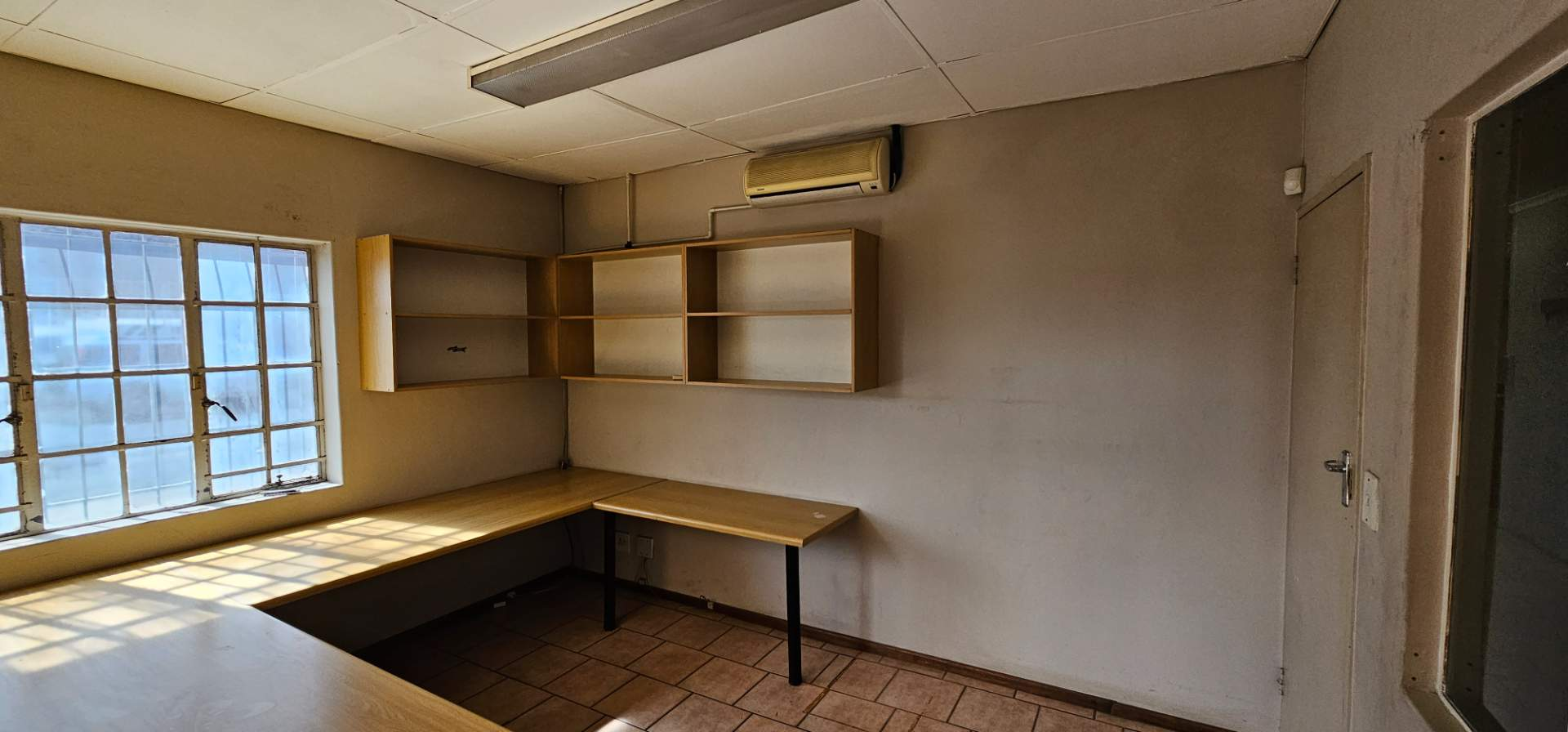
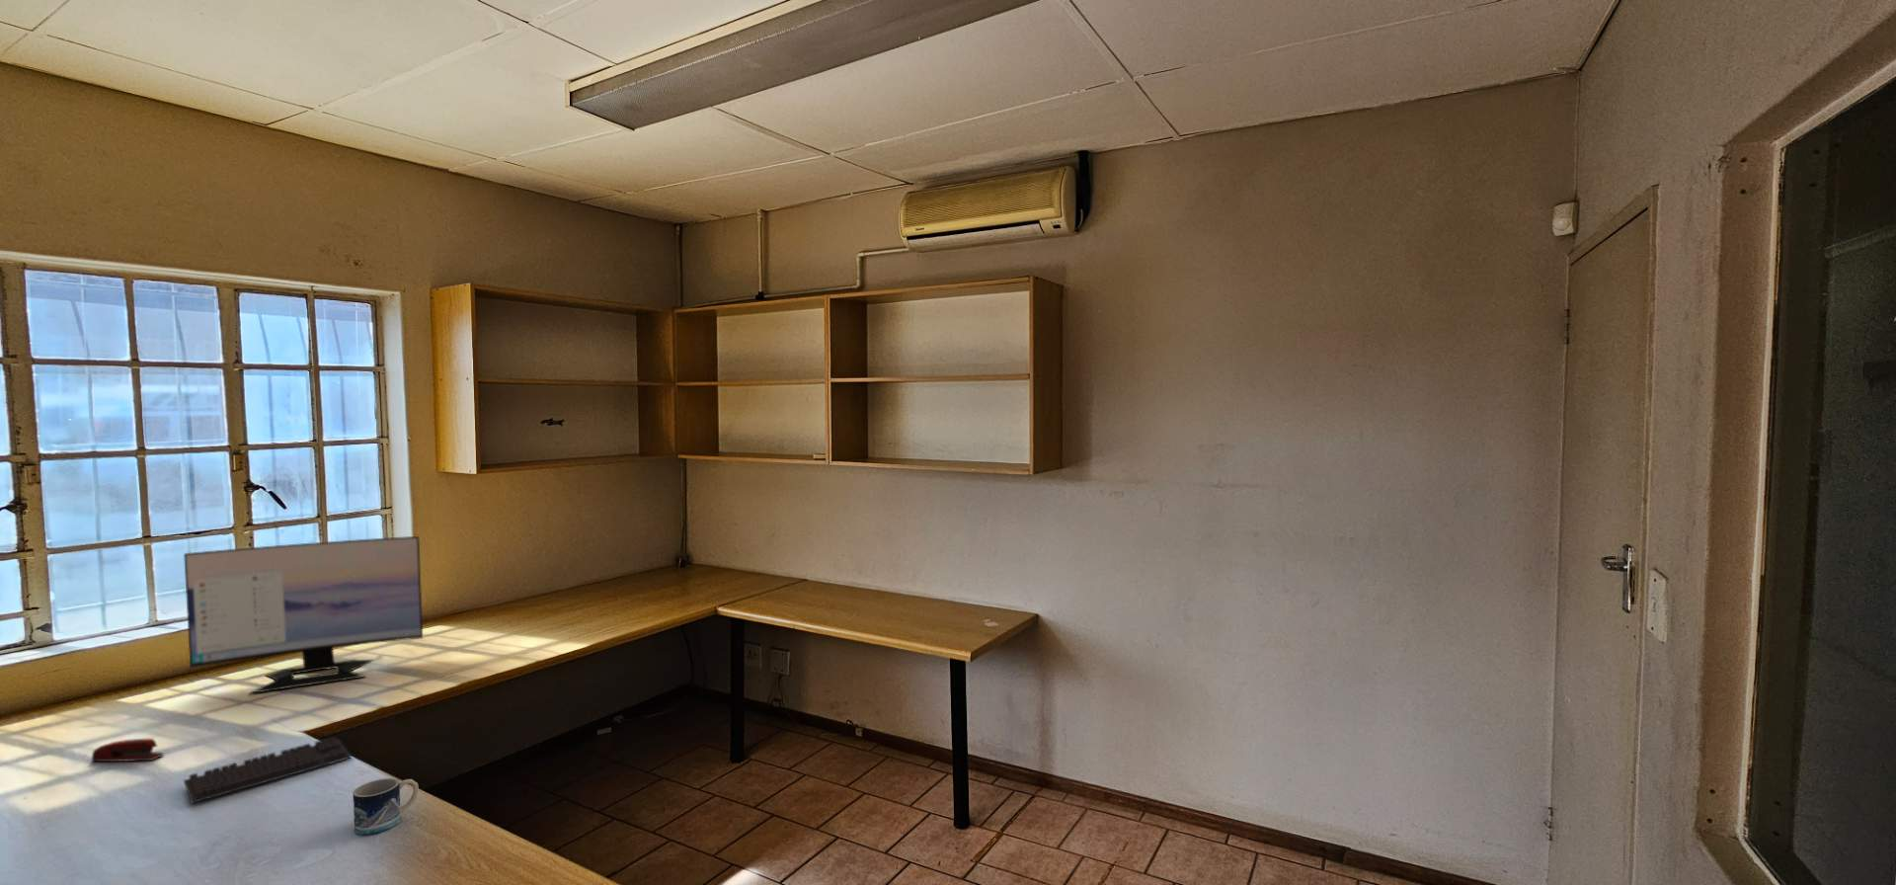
+ stapler [91,738,164,763]
+ keyboard [183,736,353,804]
+ mug [352,777,420,835]
+ computer monitor [183,536,423,695]
